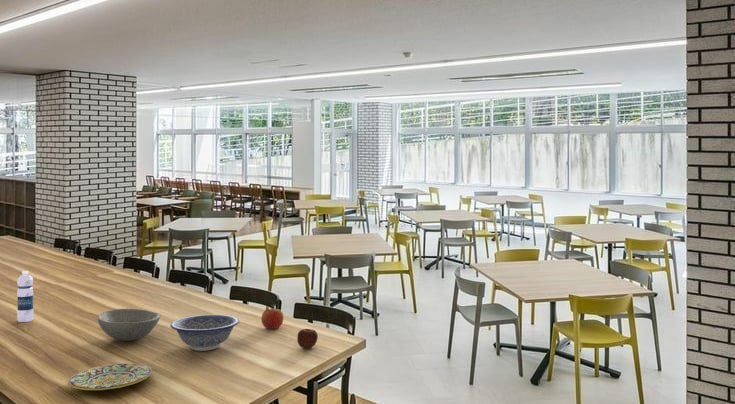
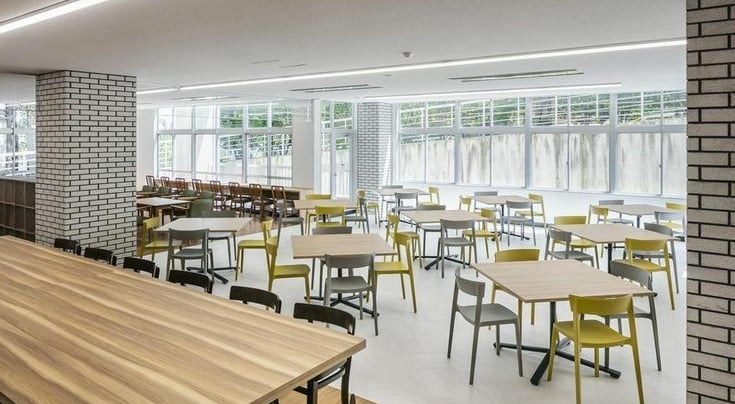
- apple [296,328,319,350]
- fruit [260,307,285,330]
- decorative bowl [169,313,240,352]
- plate [67,362,153,391]
- bowl [97,308,161,342]
- water bottle [16,270,34,323]
